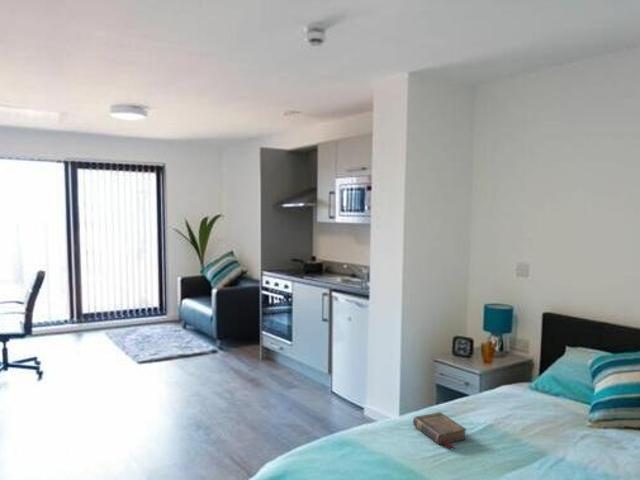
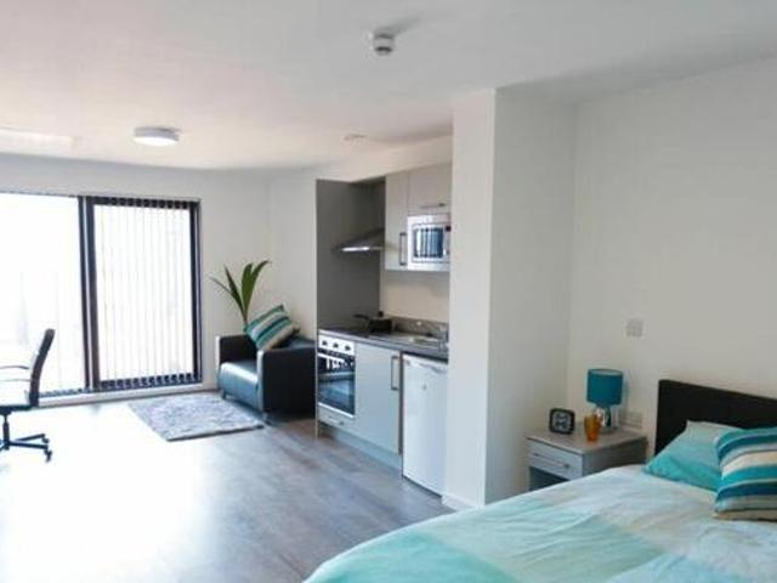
- book [412,411,467,451]
